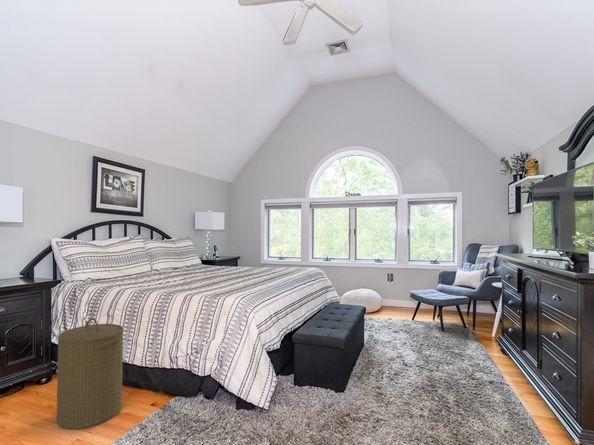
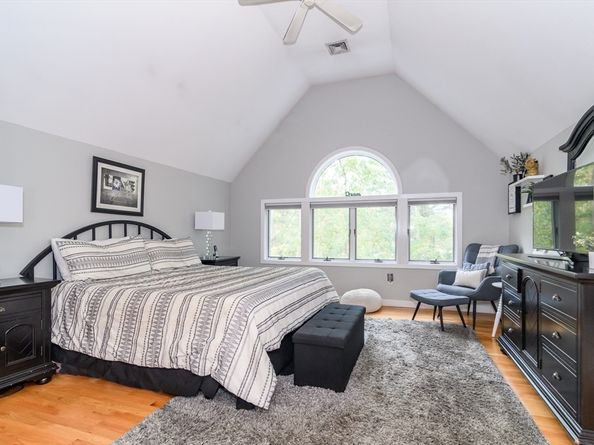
- laundry hamper [56,317,124,430]
